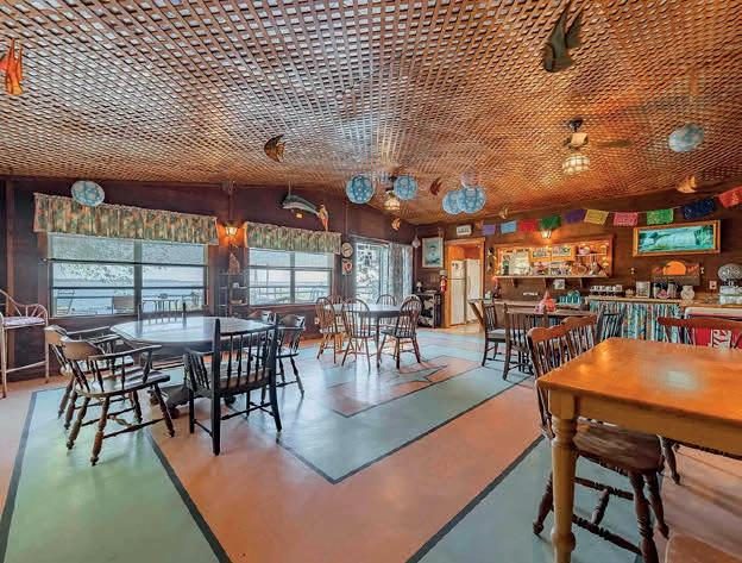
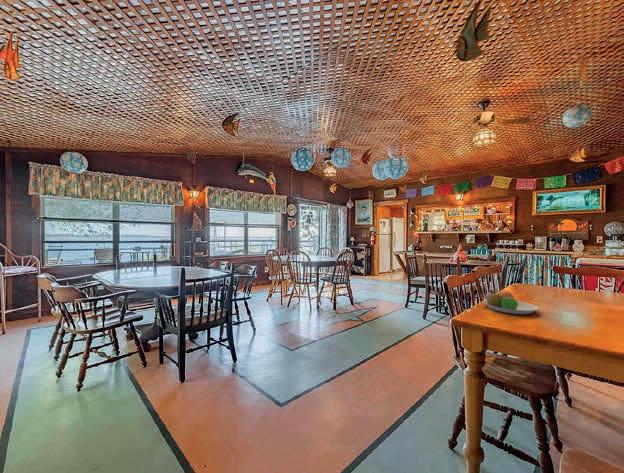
+ fruit bowl [483,289,539,315]
